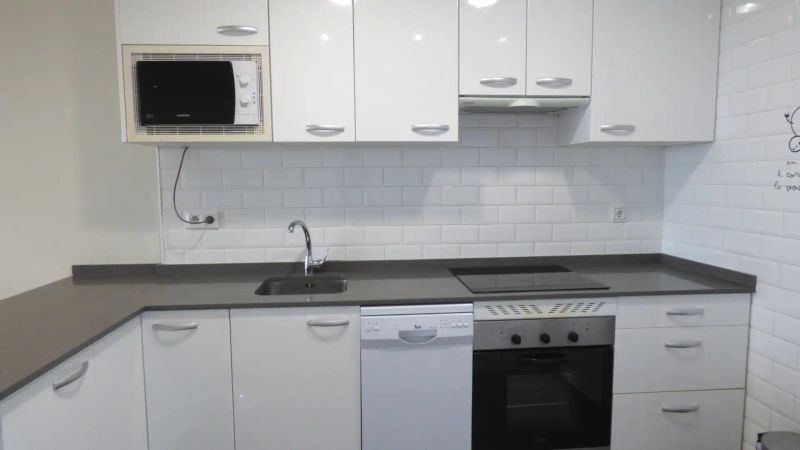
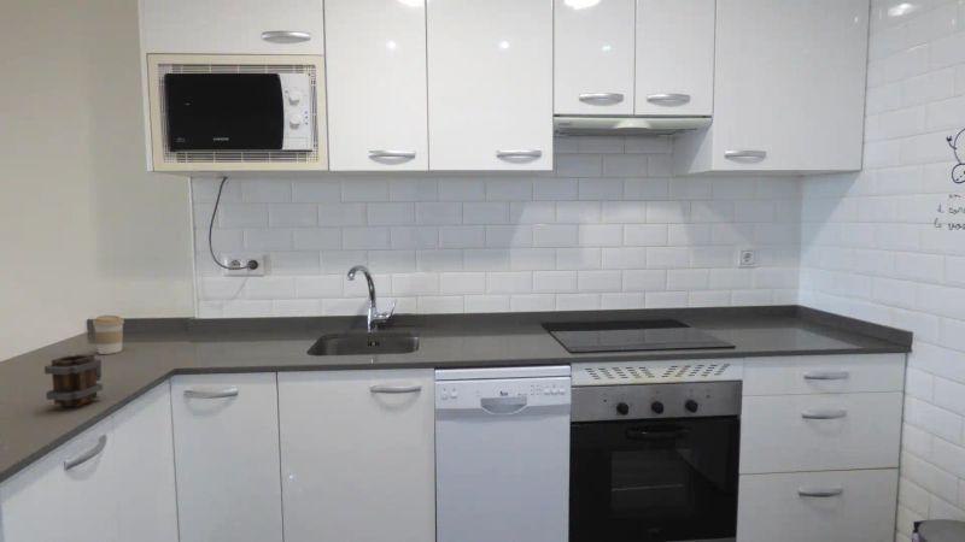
+ mug [43,353,104,408]
+ coffee cup [92,314,125,355]
